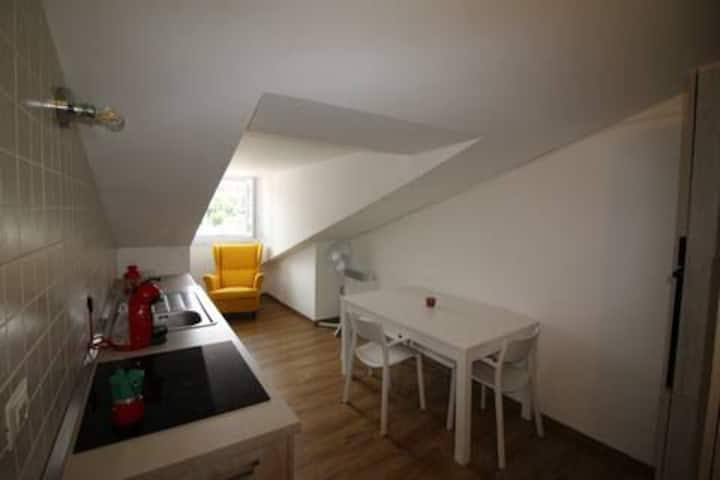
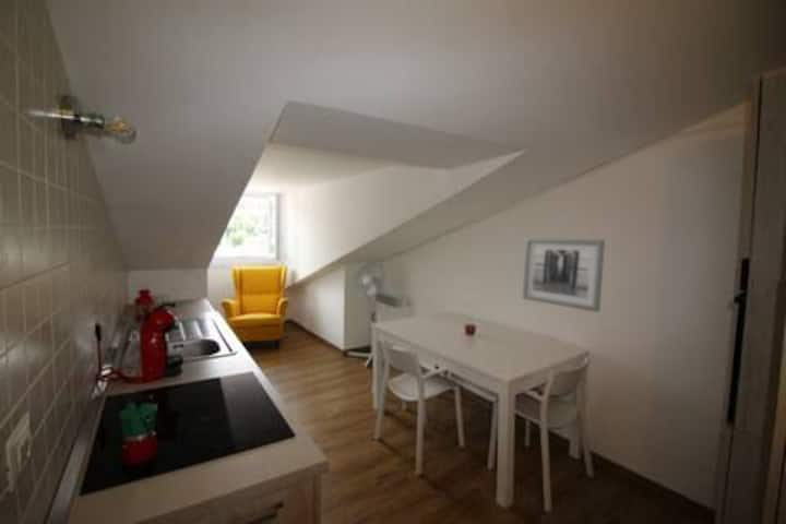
+ wall art [521,237,606,313]
